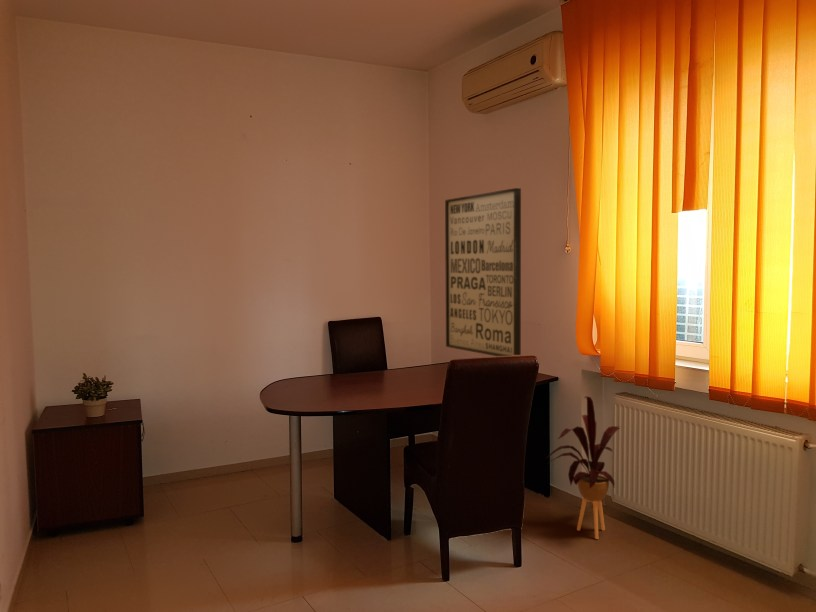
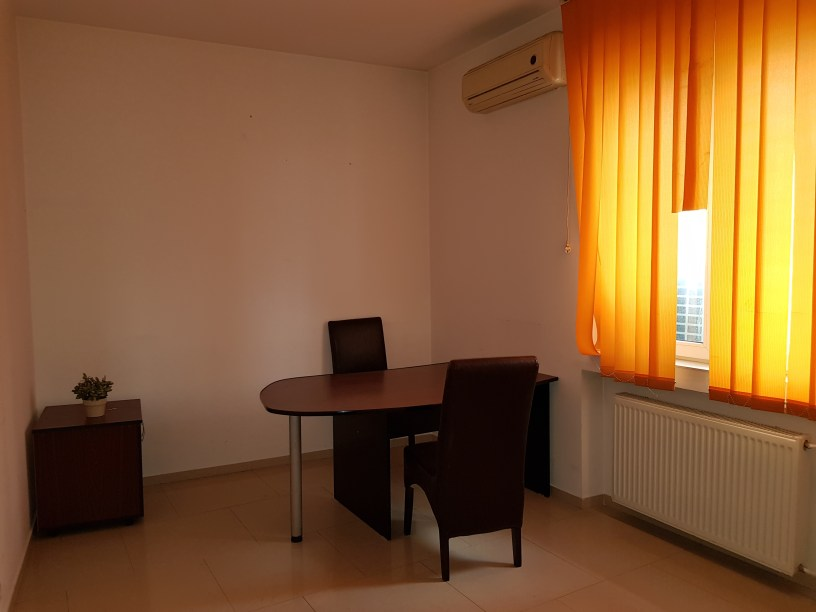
- house plant [544,395,621,540]
- wall art [444,187,522,357]
